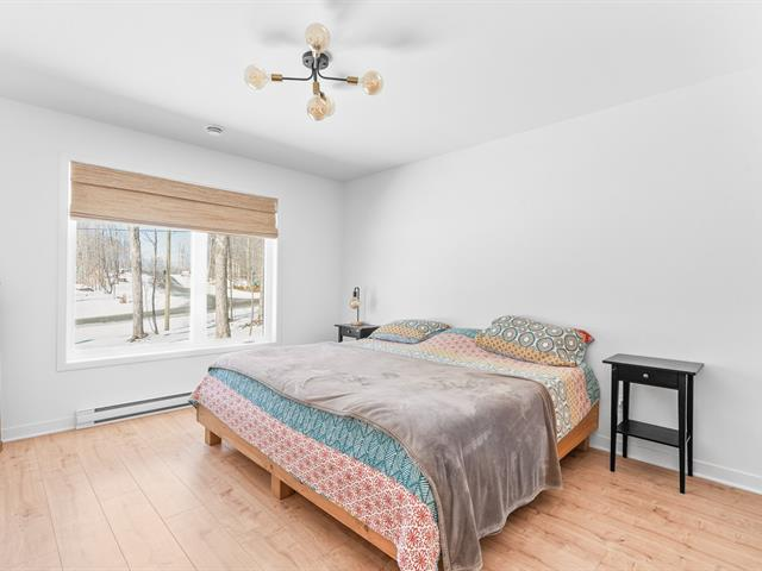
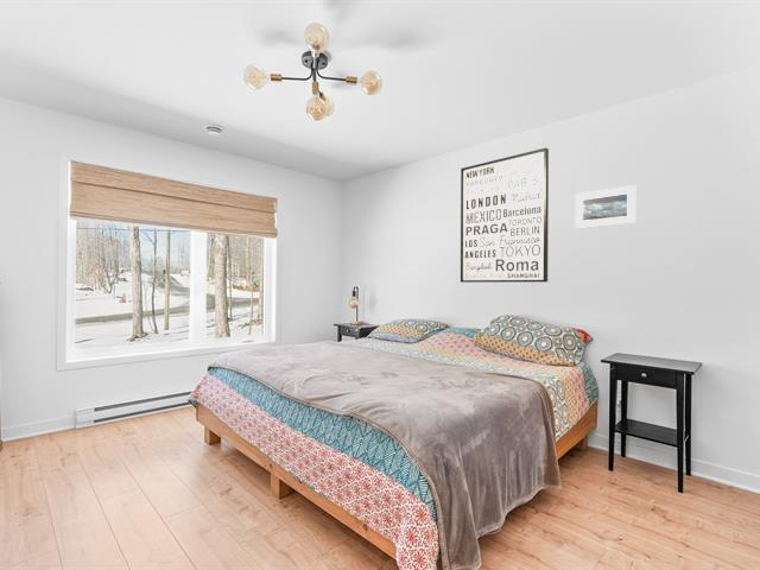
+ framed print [575,184,638,229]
+ wall art [460,147,550,284]
